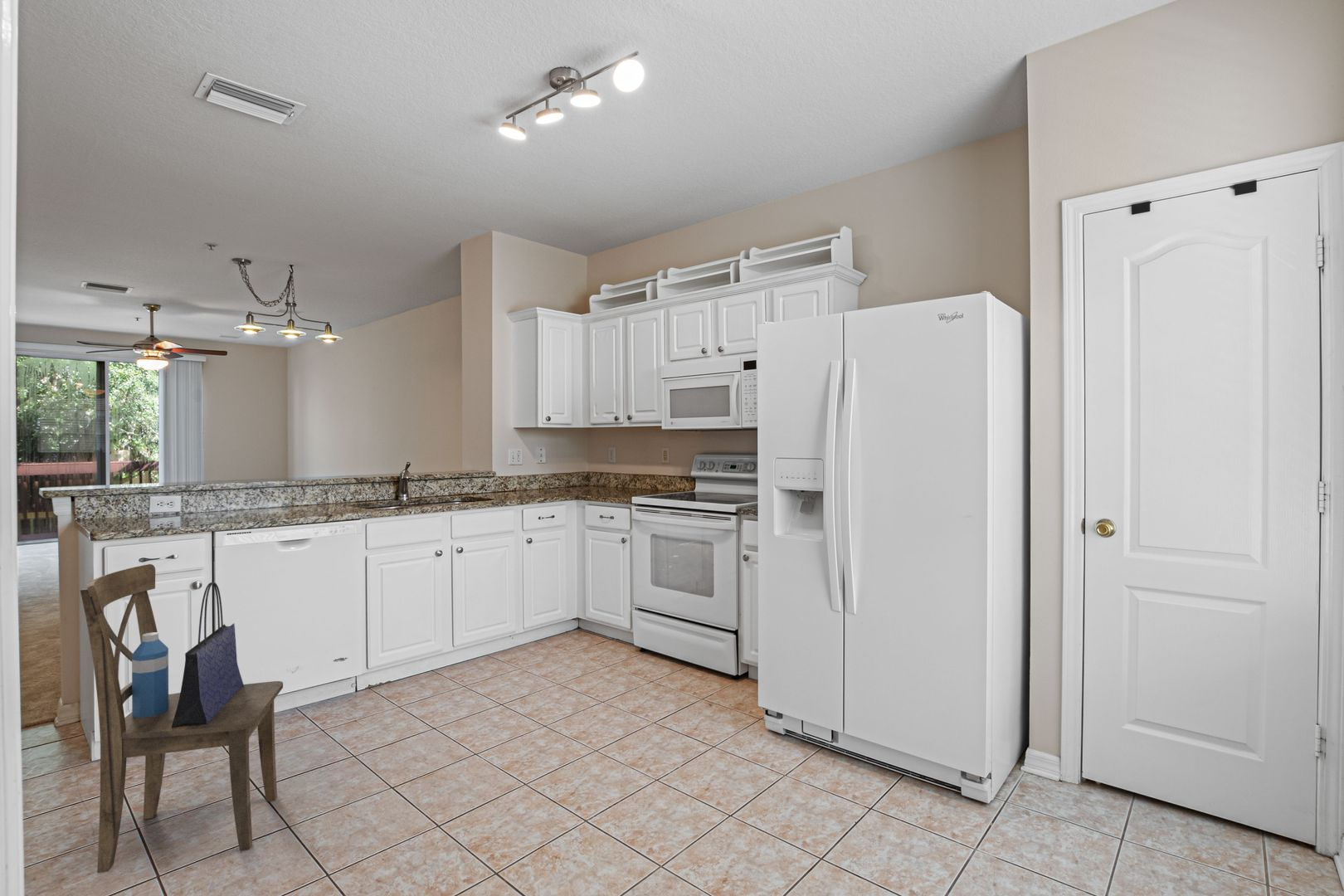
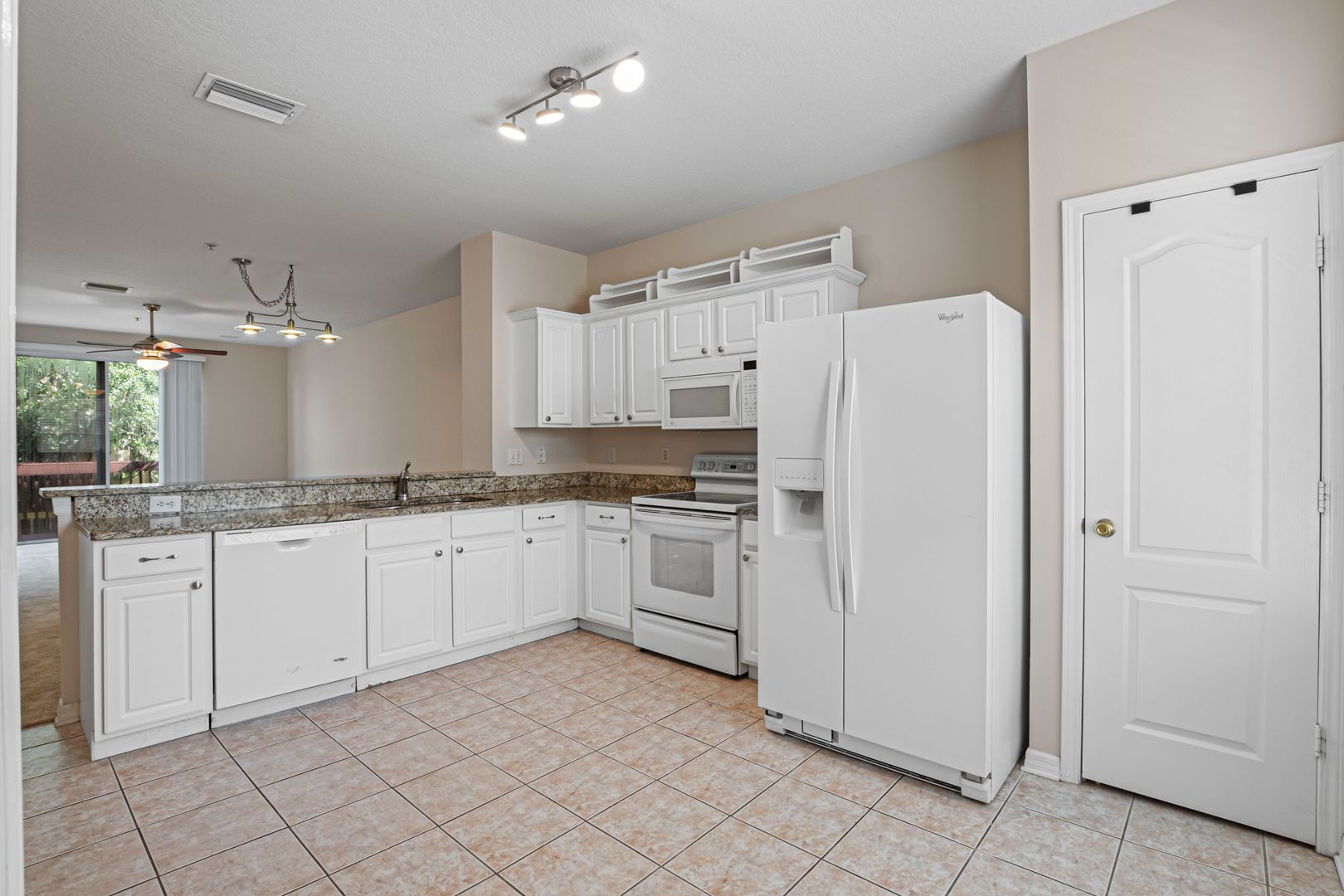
- tote bag [172,582,244,728]
- water bottle [131,632,169,718]
- dining chair [80,563,284,874]
